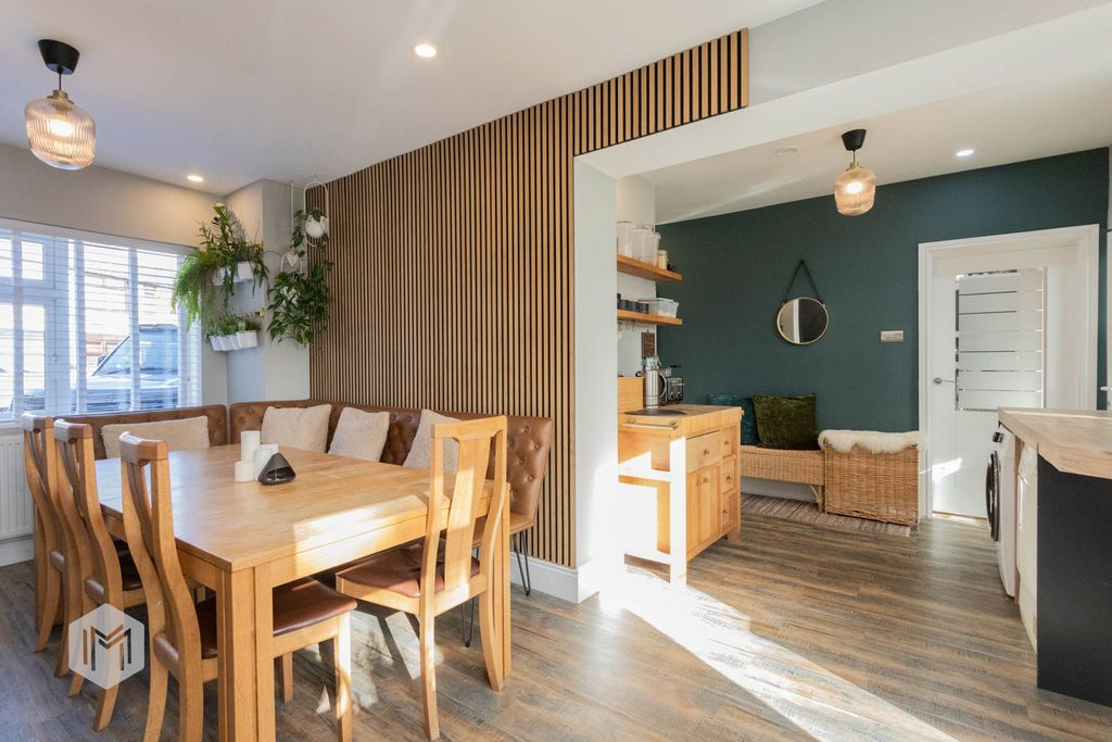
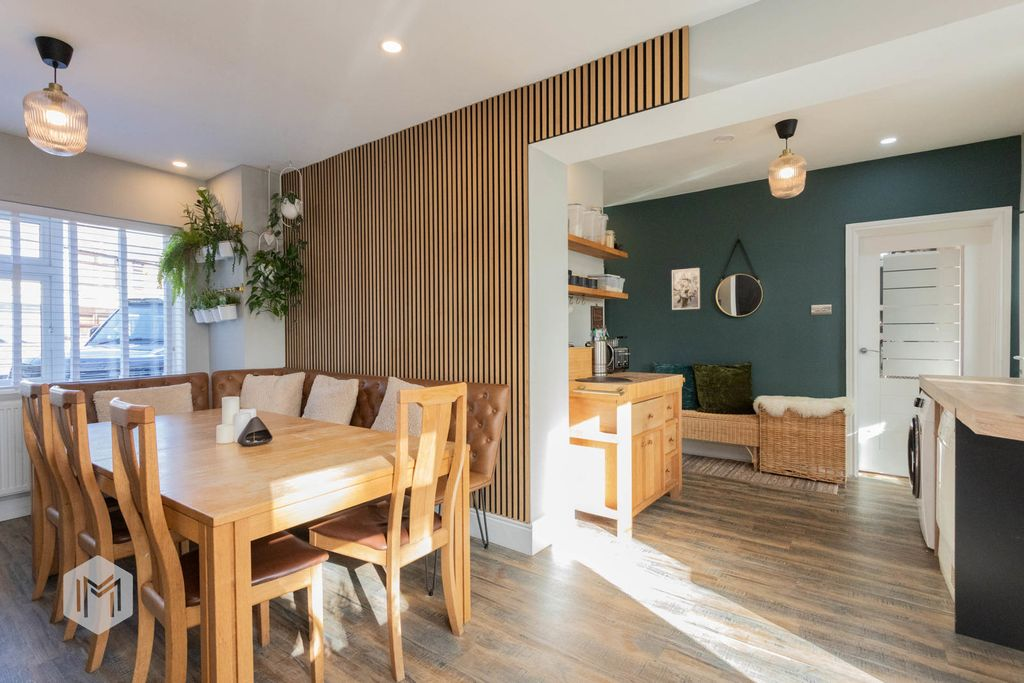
+ wall art [671,267,701,311]
